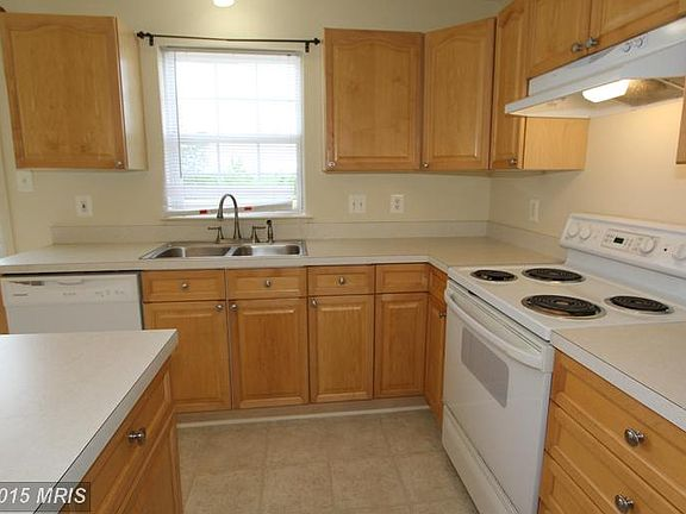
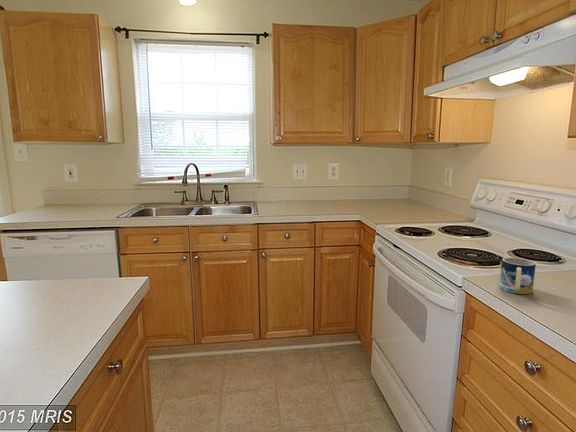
+ mug [498,256,537,295]
